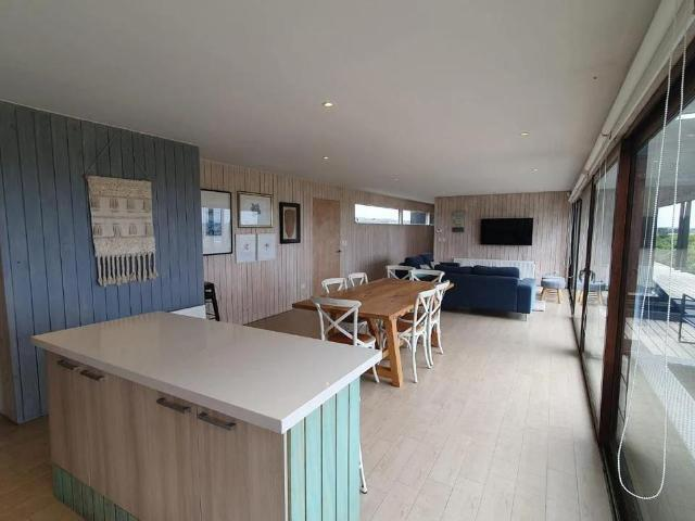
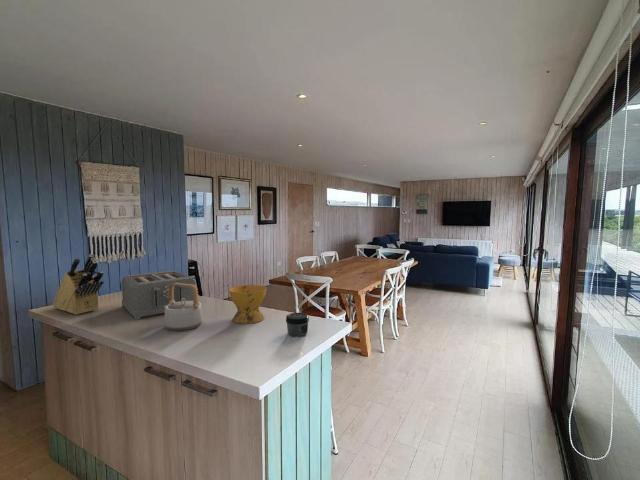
+ teapot [164,283,203,332]
+ bowl [228,284,267,325]
+ toaster [121,270,197,321]
+ knife block [52,253,105,315]
+ jar [285,312,310,337]
